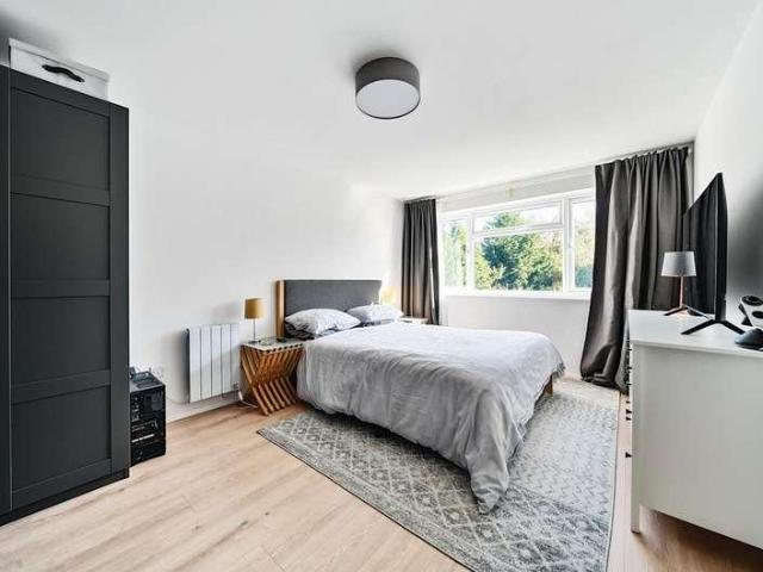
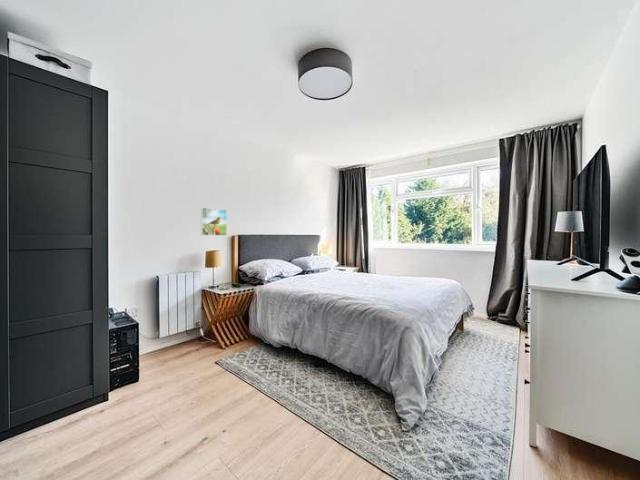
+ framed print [200,207,228,237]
